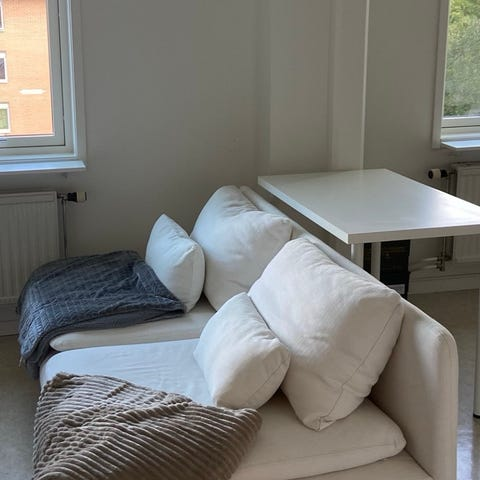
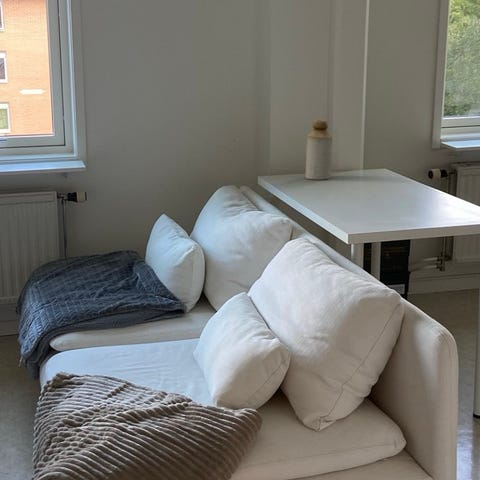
+ bottle [304,119,334,180]
